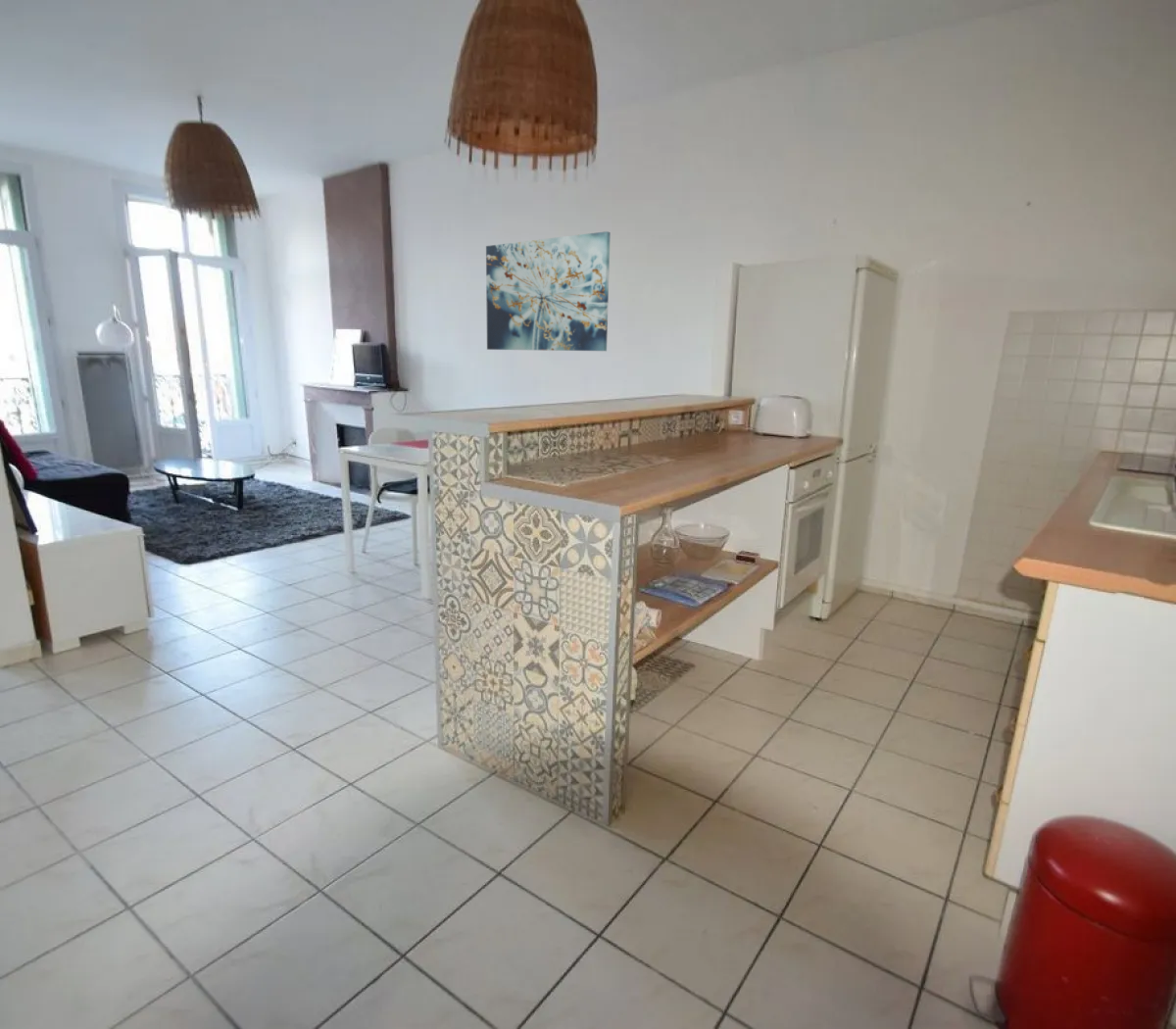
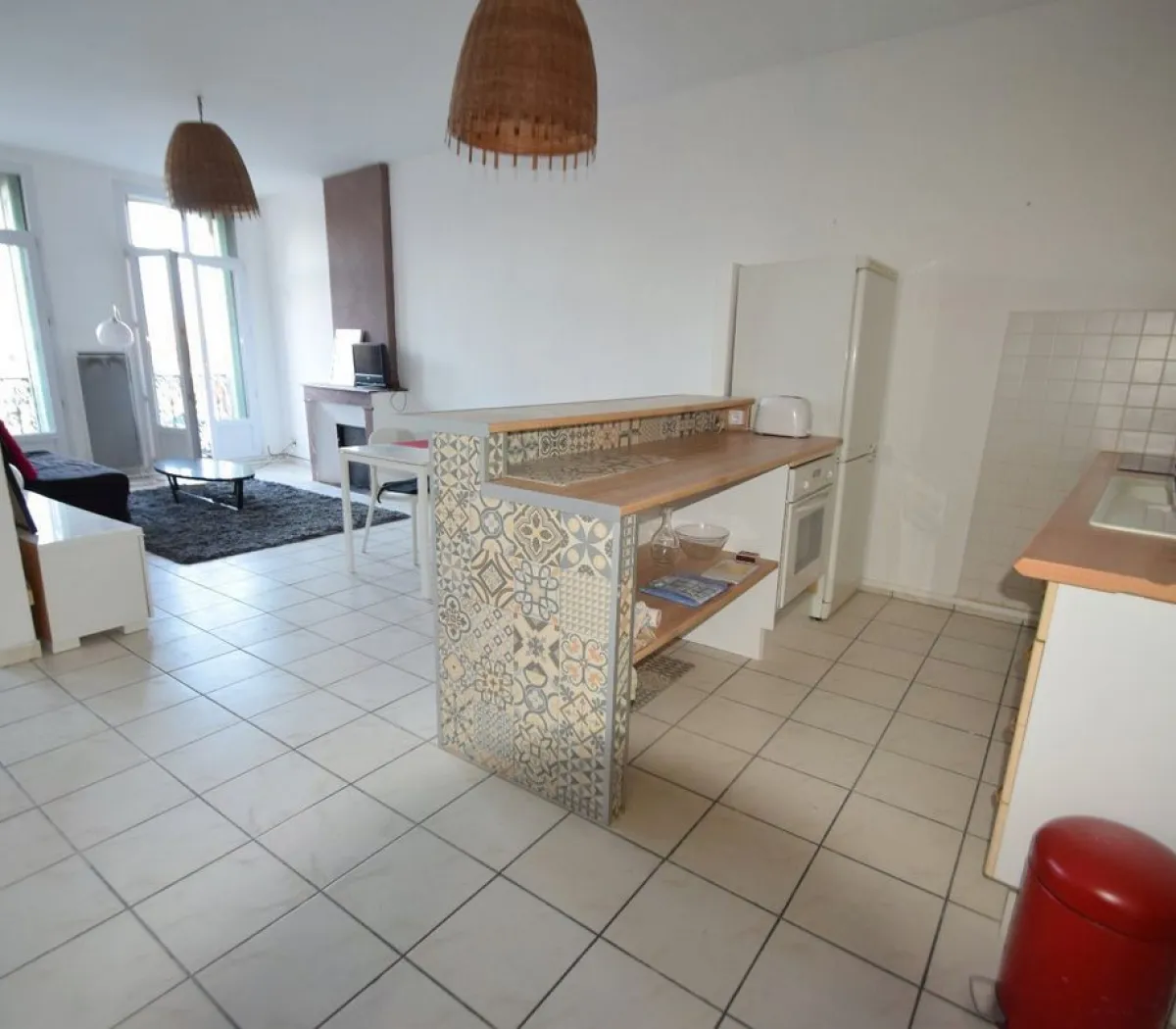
- wall art [485,230,612,352]
